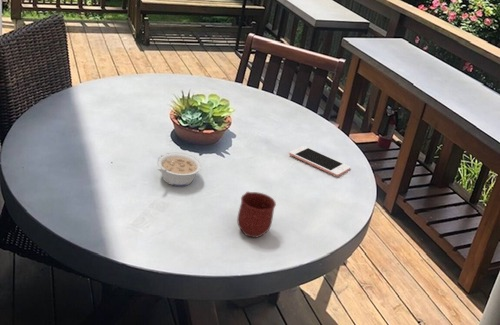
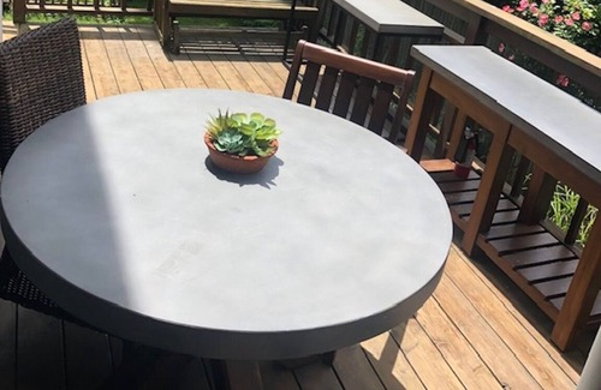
- legume [156,151,203,187]
- mug [236,191,277,239]
- cell phone [288,145,351,177]
